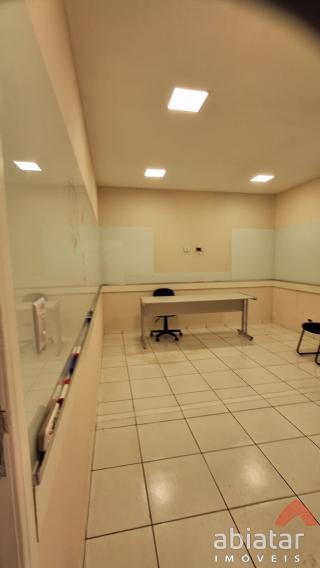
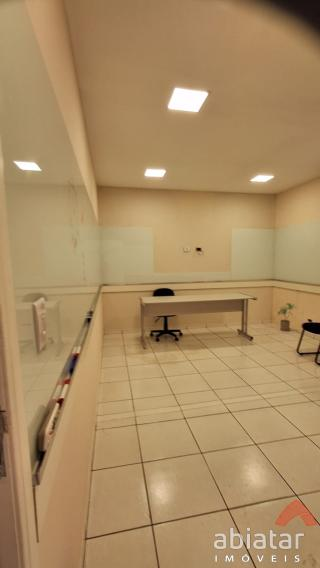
+ house plant [277,302,298,332]
